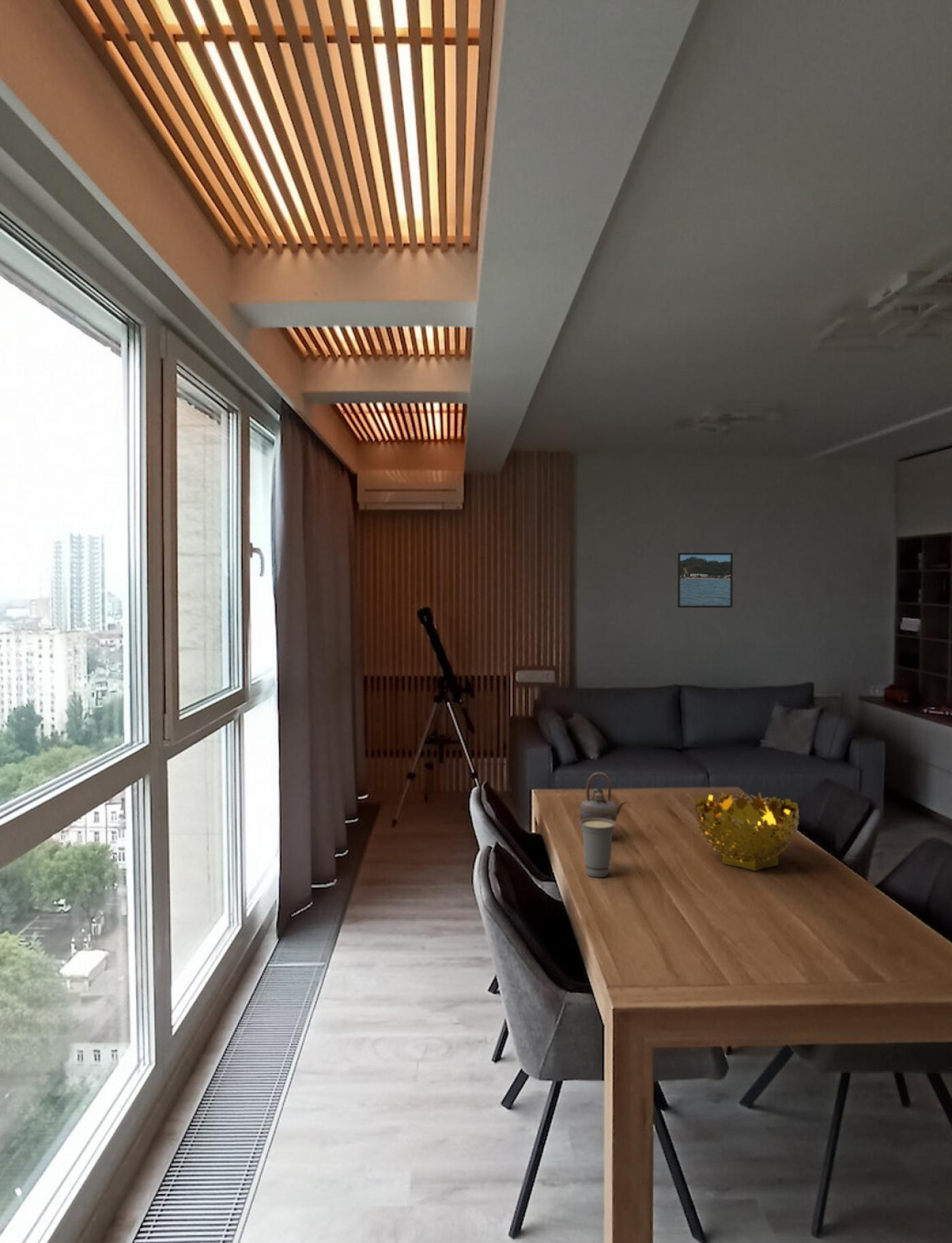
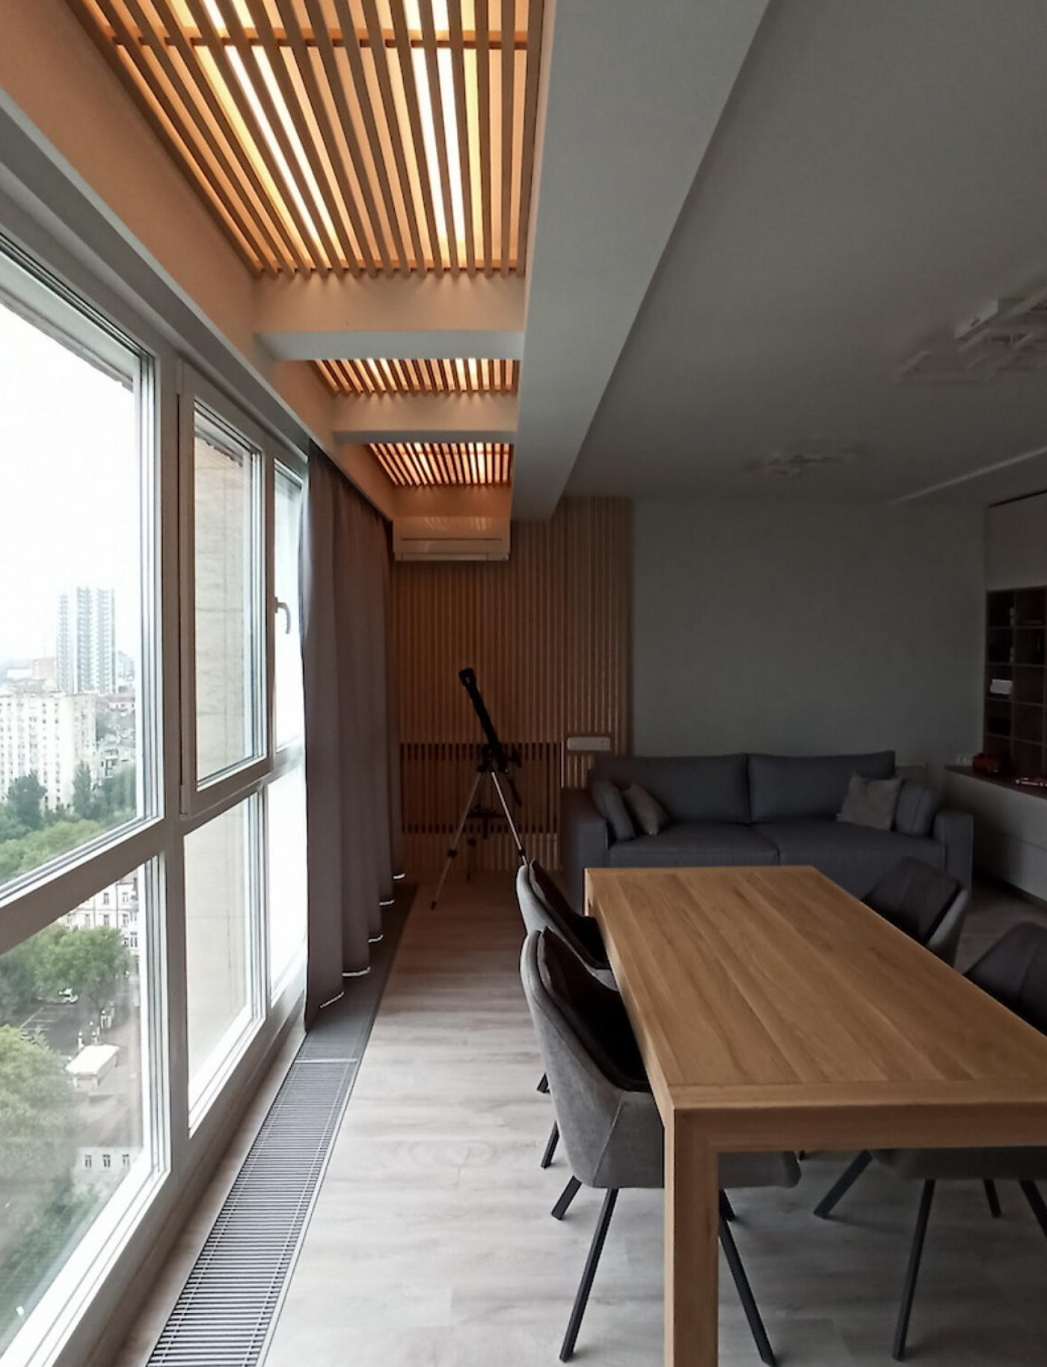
- decorative bowl [694,791,800,872]
- cup [578,818,617,878]
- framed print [677,552,734,608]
- teapot [579,772,627,823]
